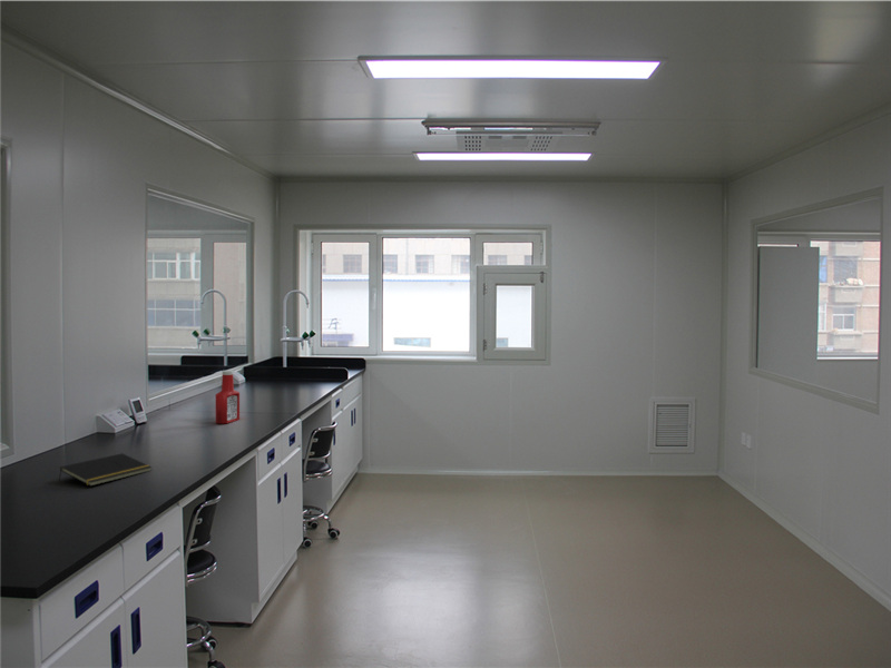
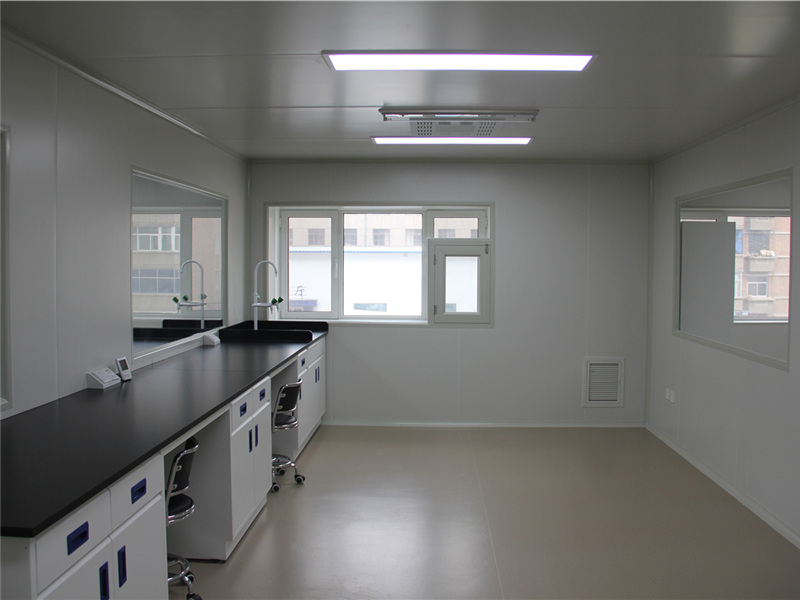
- notepad [58,452,153,488]
- soap bottle [214,370,241,425]
